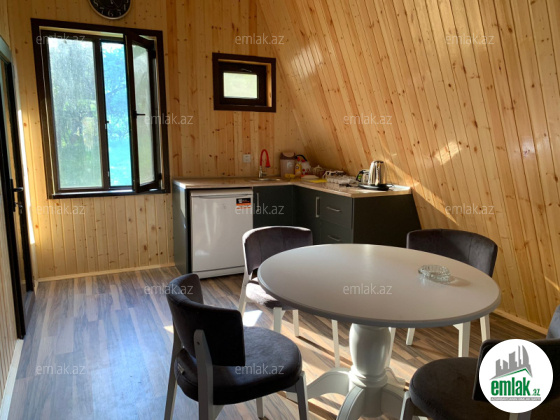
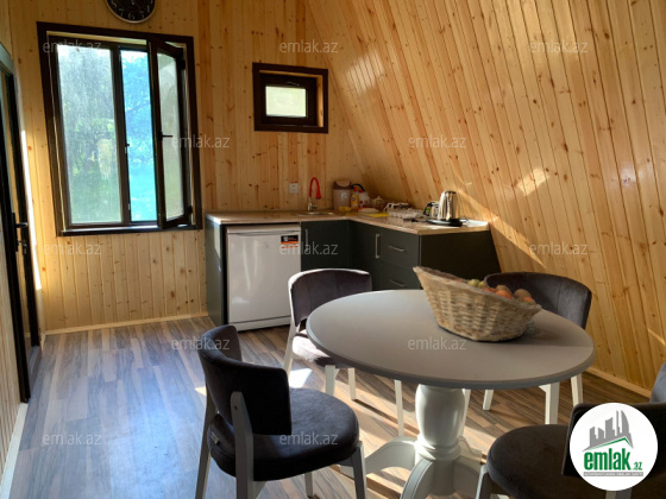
+ fruit basket [411,265,544,342]
